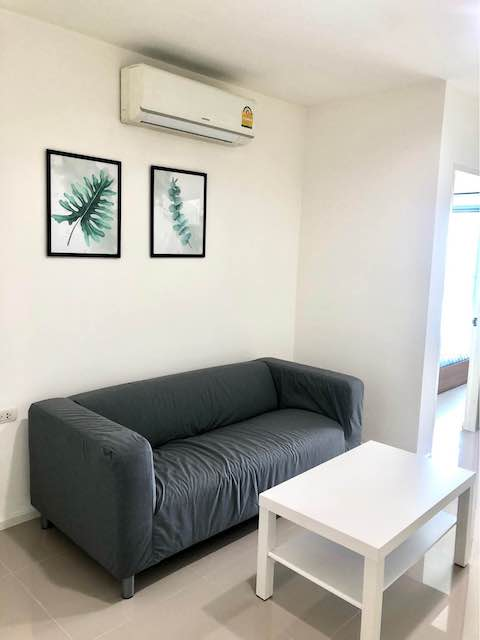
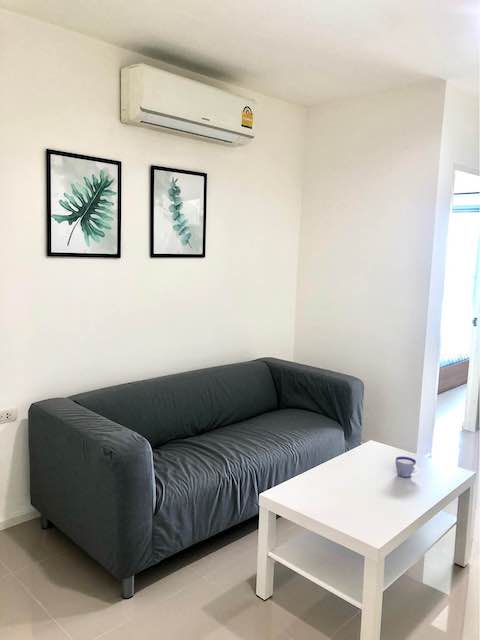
+ cup [395,456,422,479]
